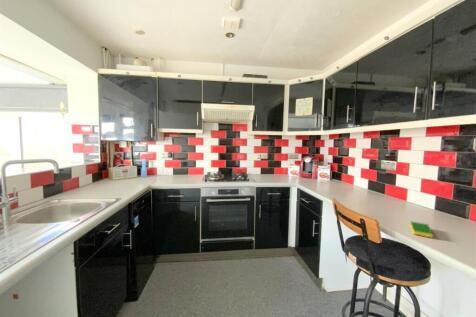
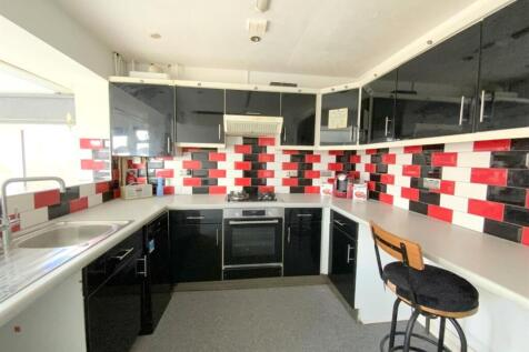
- dish sponge [409,221,434,239]
